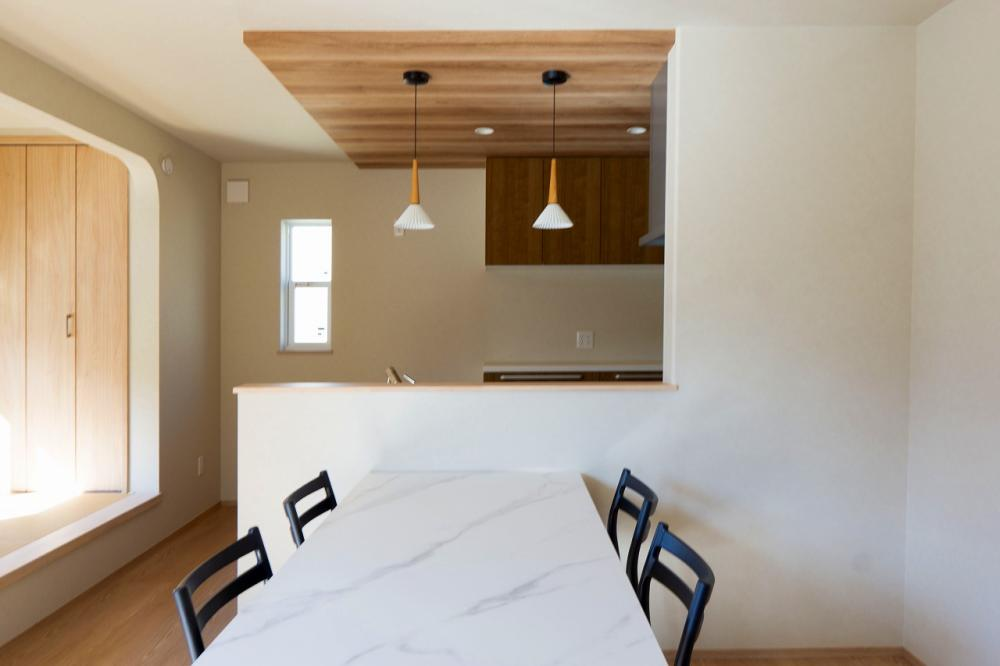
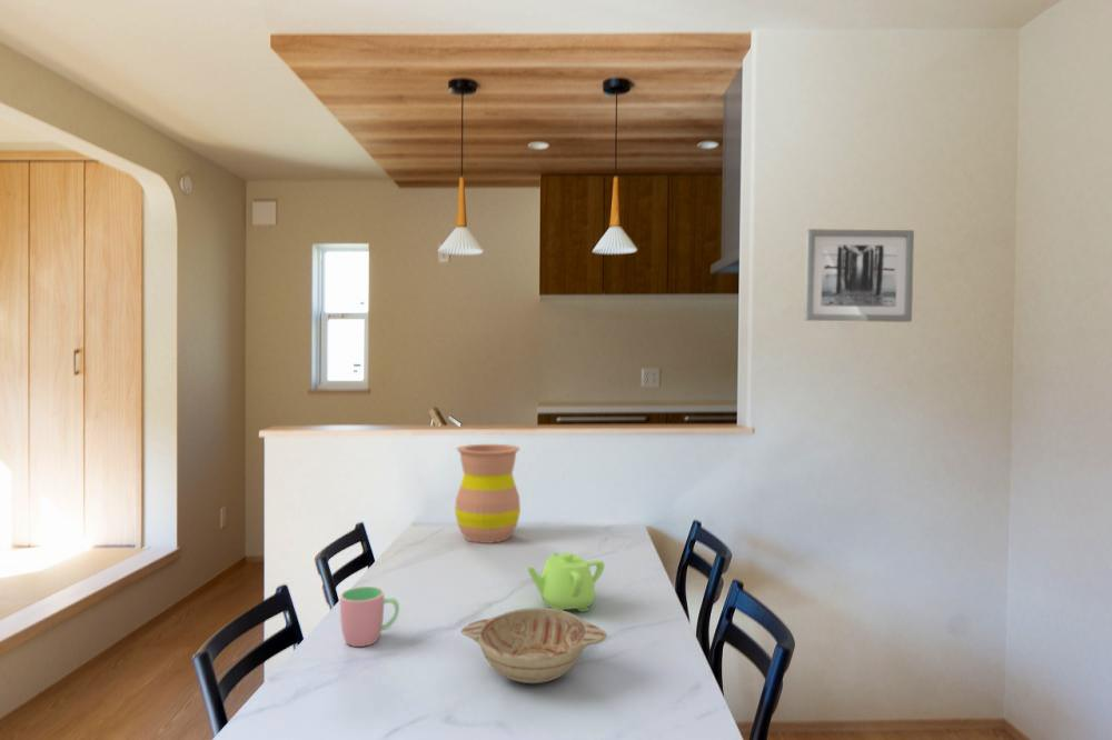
+ vase [454,443,522,544]
+ cup [339,586,400,648]
+ decorative bowl [459,607,608,684]
+ teapot [526,551,606,613]
+ wall art [803,228,915,323]
